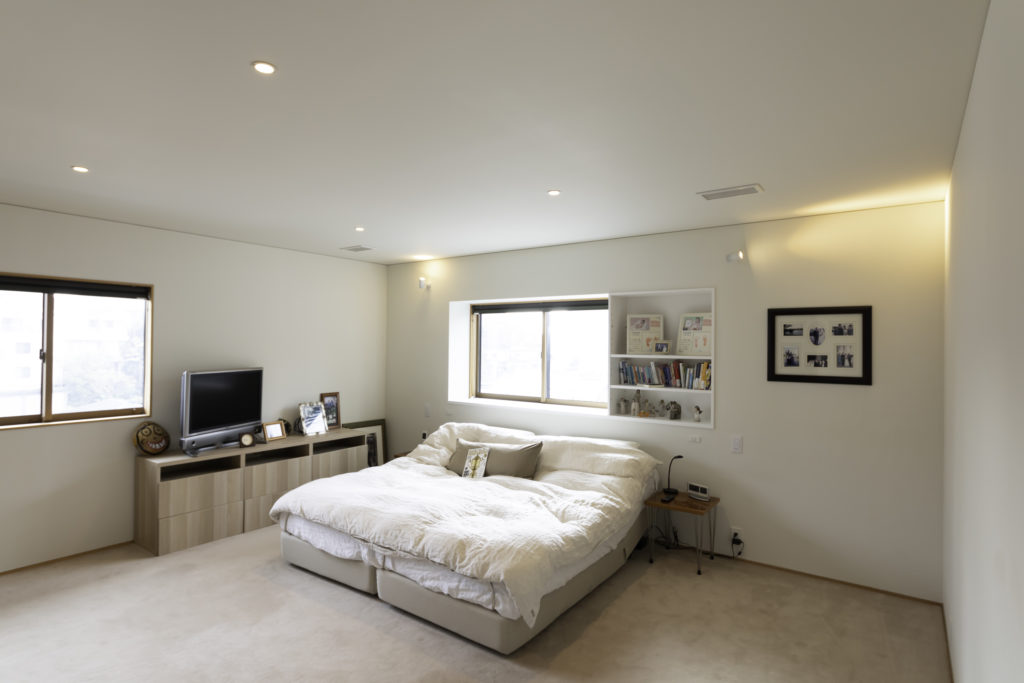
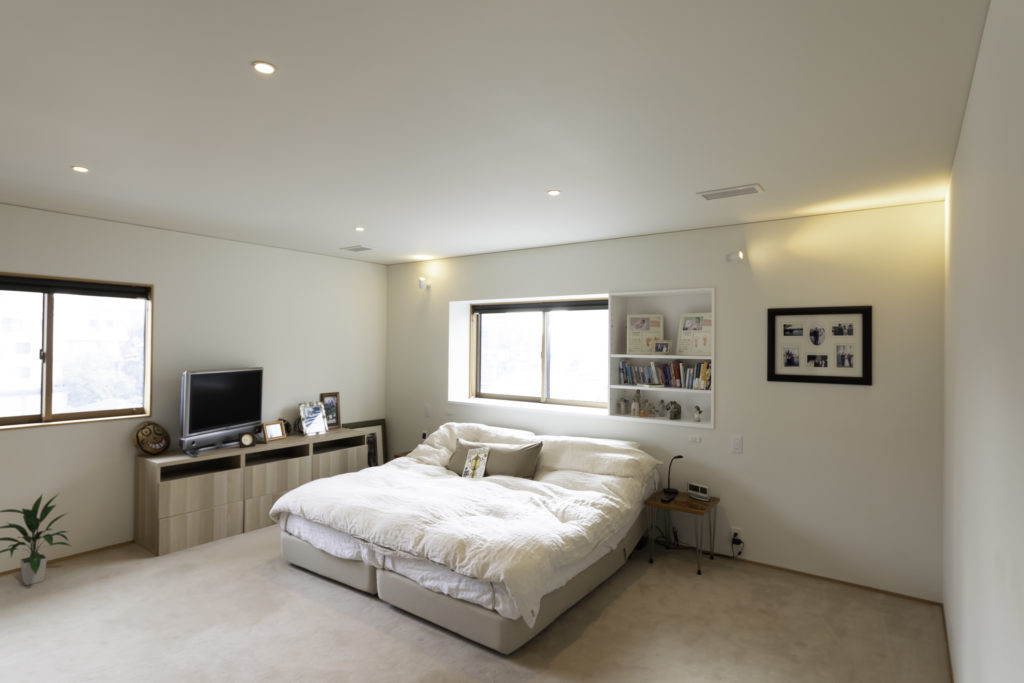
+ indoor plant [0,492,72,586]
